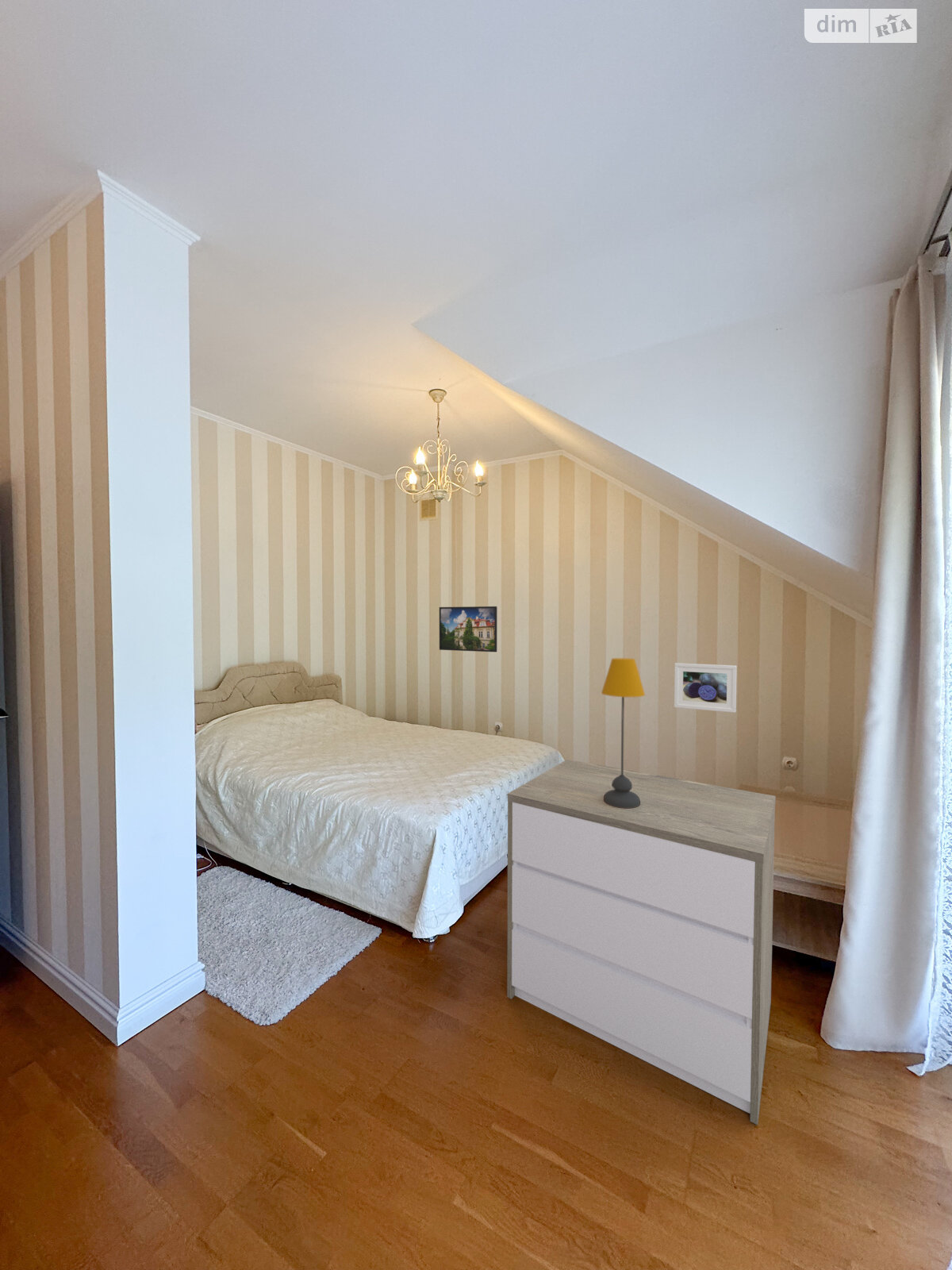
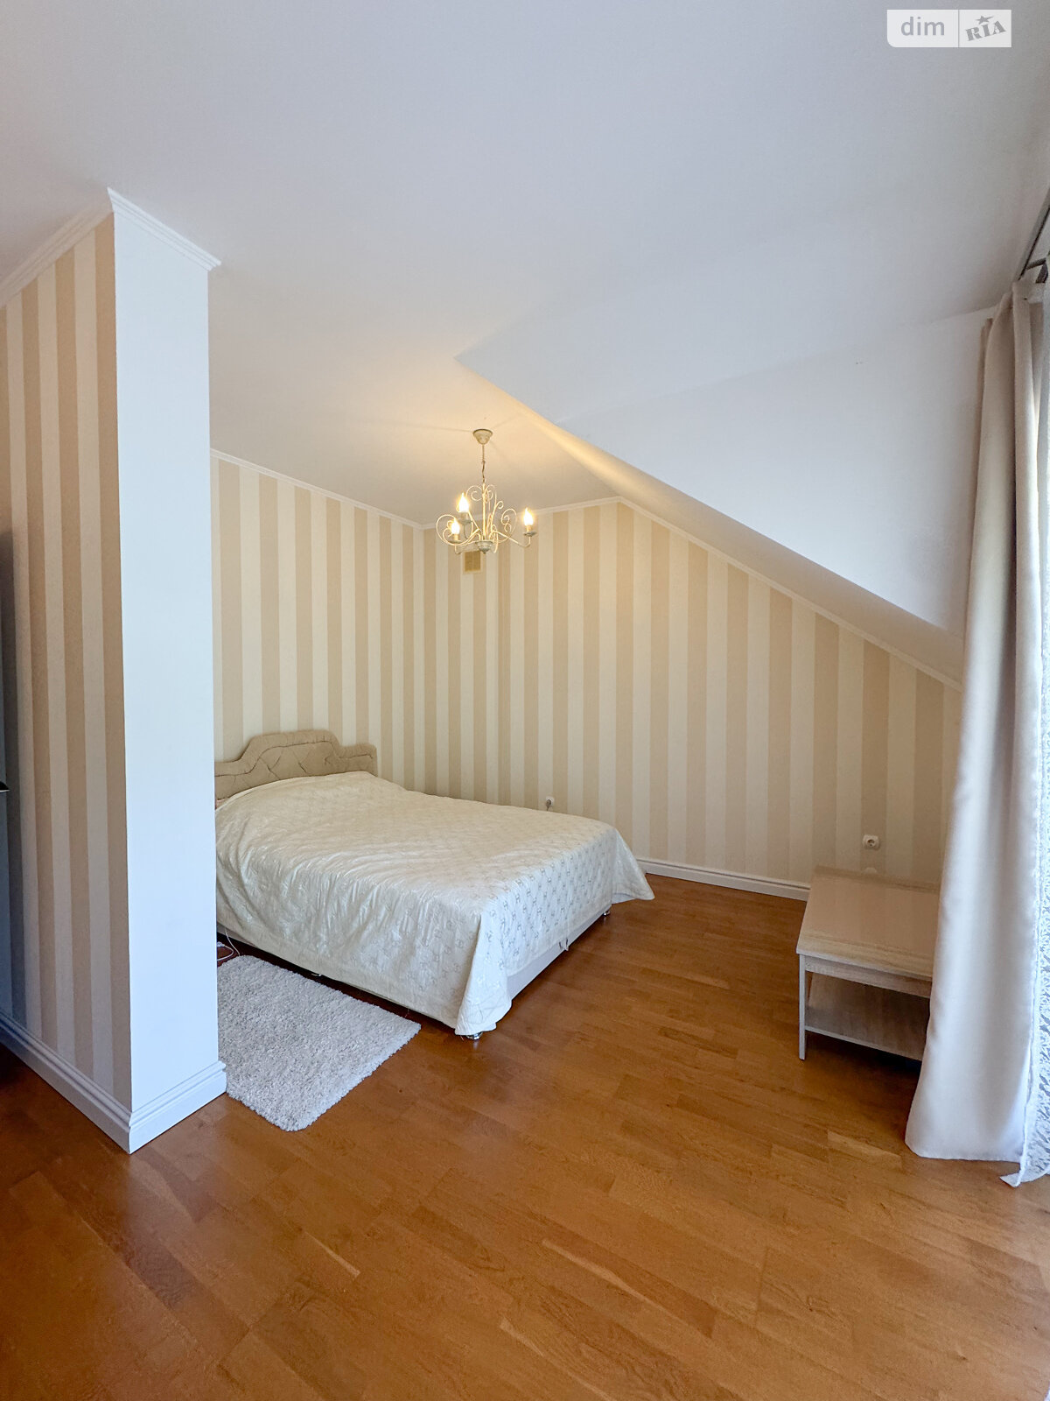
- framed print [674,662,738,714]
- dresser [506,759,777,1126]
- table lamp [601,657,646,809]
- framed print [439,606,498,652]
